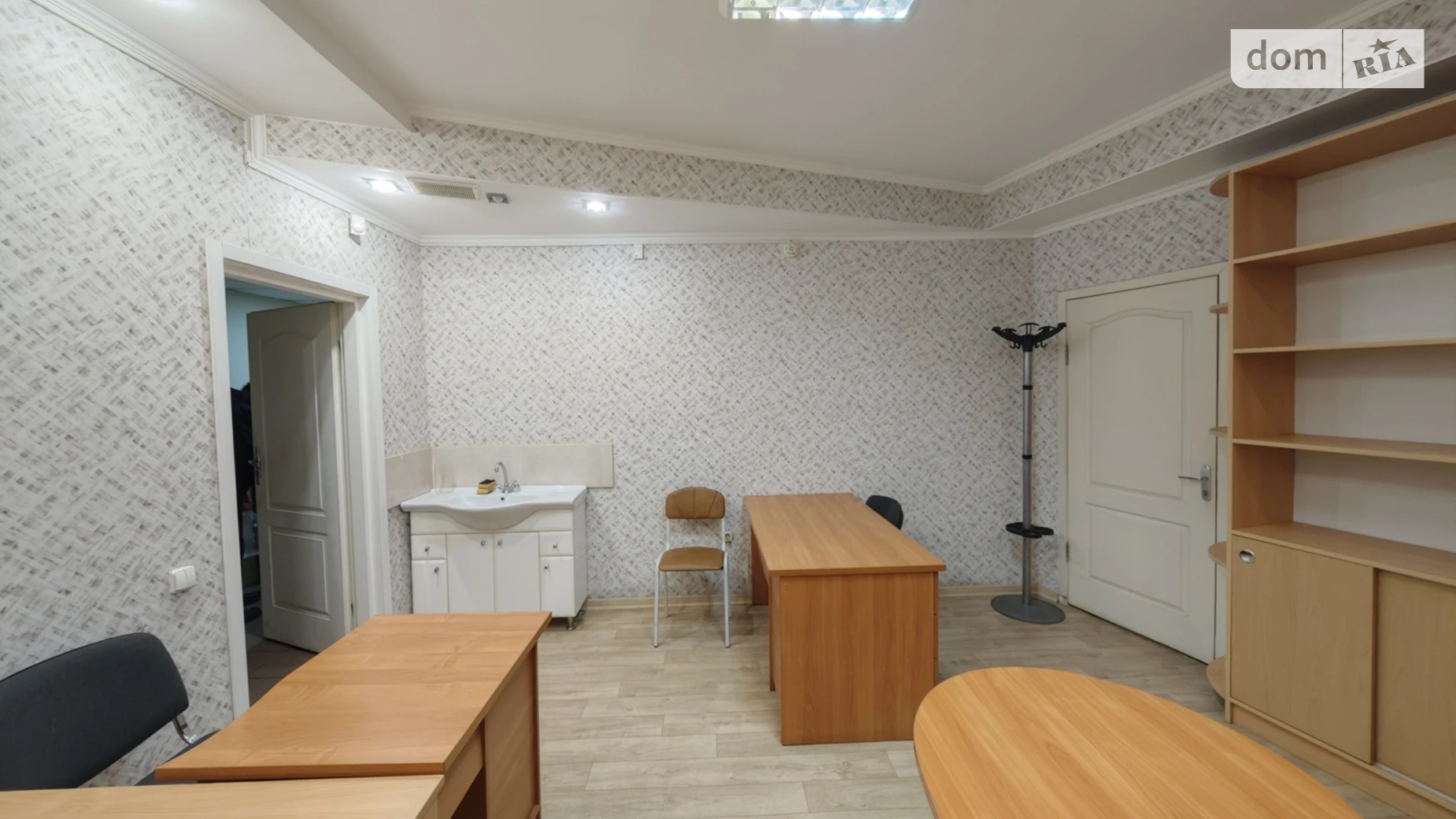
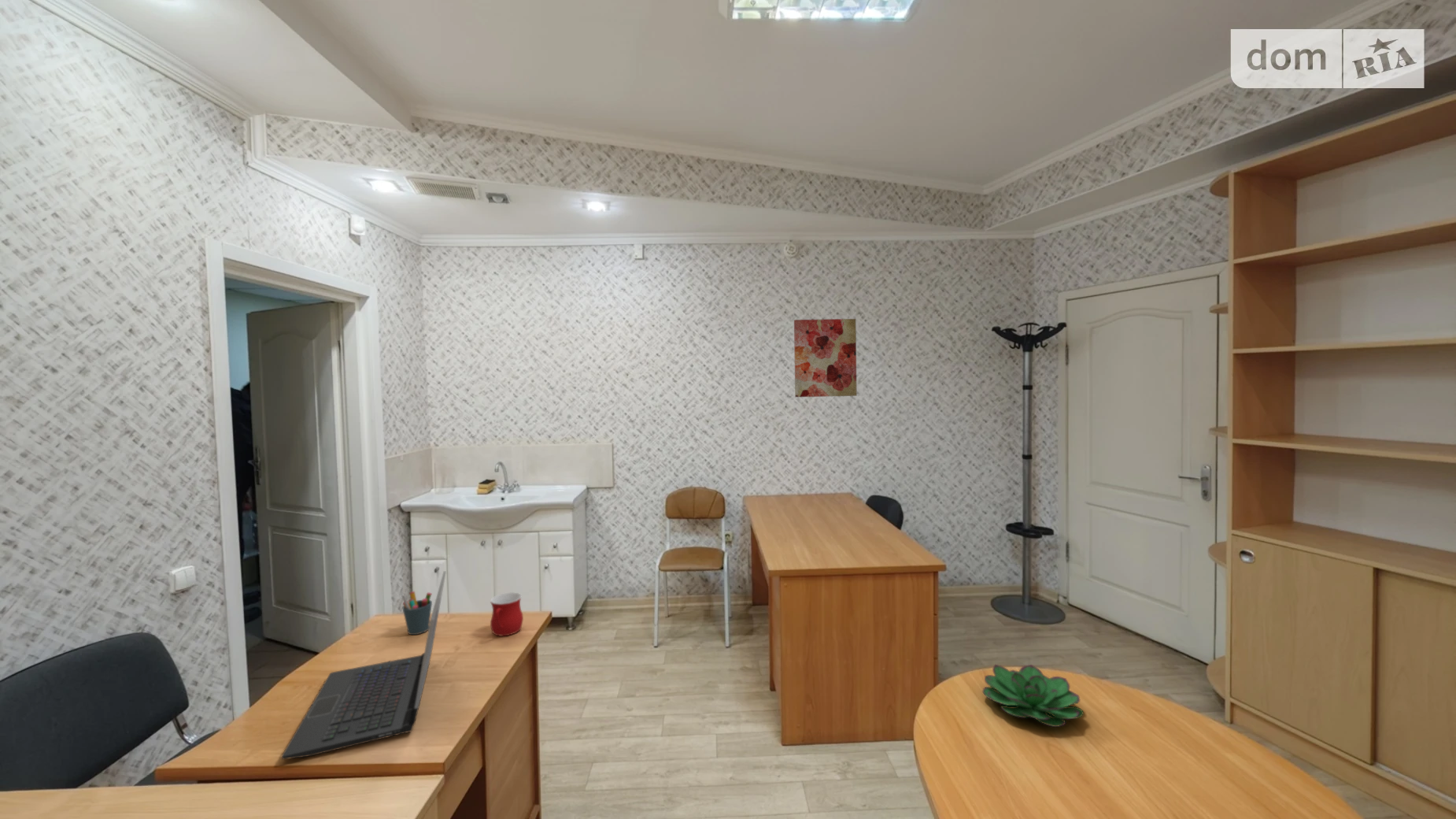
+ laptop [281,570,447,760]
+ pen holder [401,591,433,636]
+ wall art [793,318,858,398]
+ mug [490,591,524,637]
+ succulent plant [981,664,1085,728]
